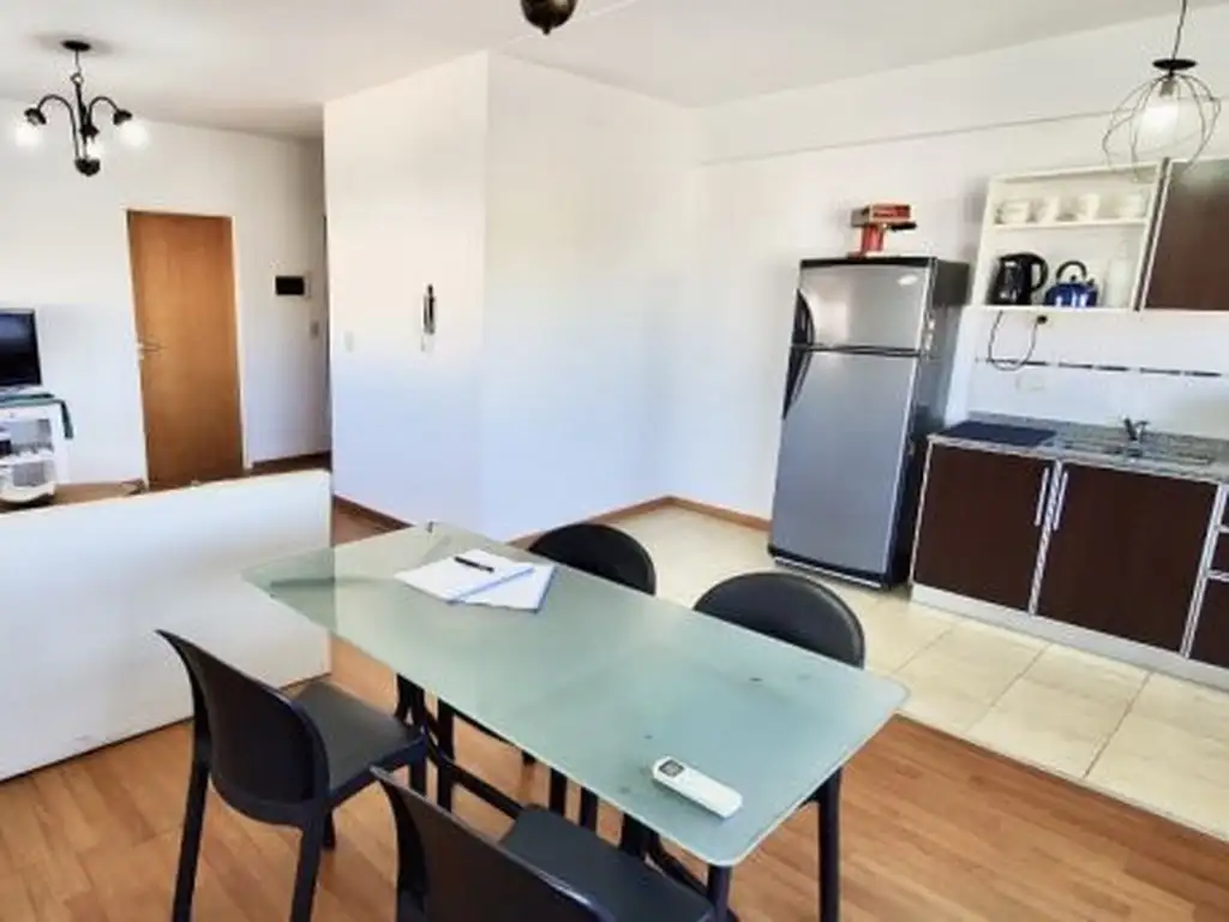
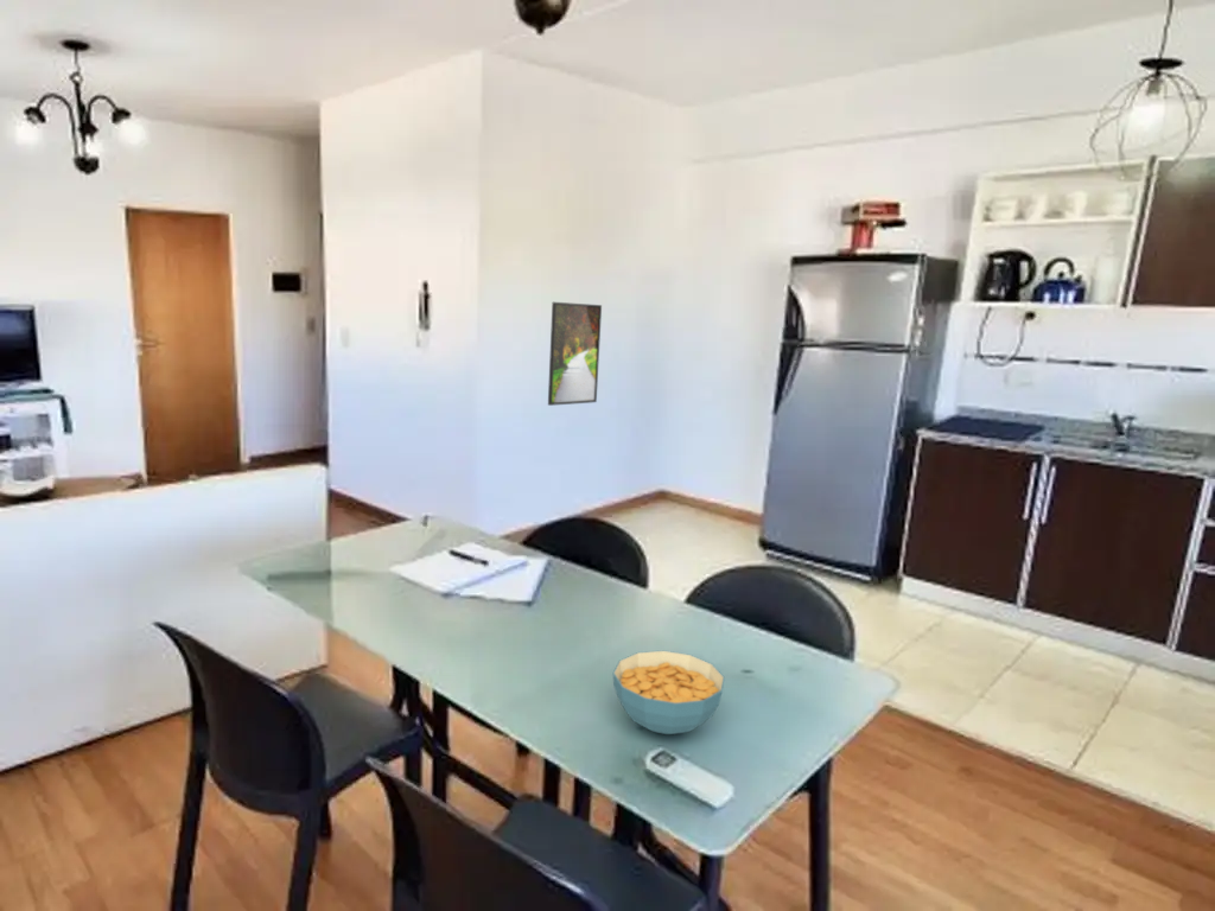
+ cereal bowl [612,650,726,735]
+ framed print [547,301,603,407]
